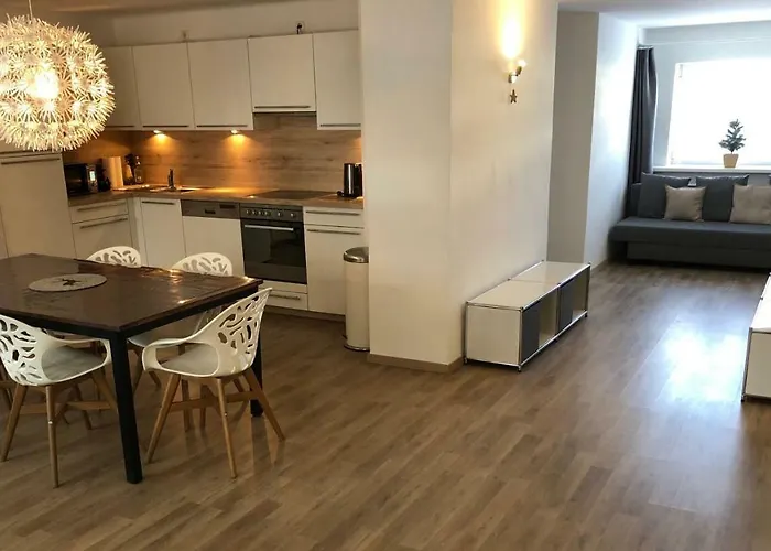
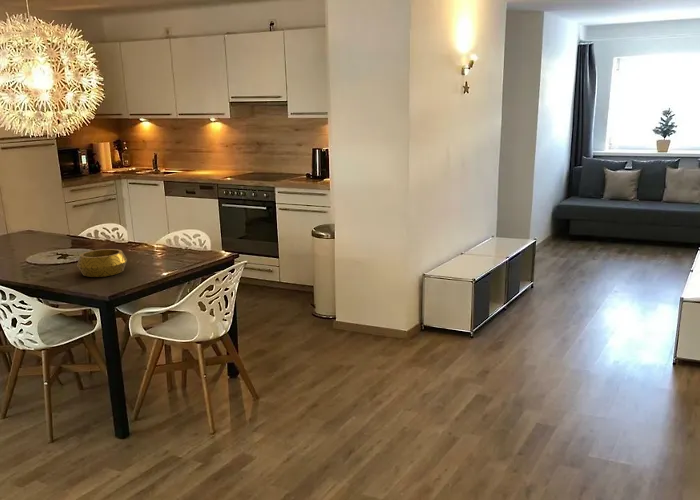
+ decorative bowl [76,248,128,278]
